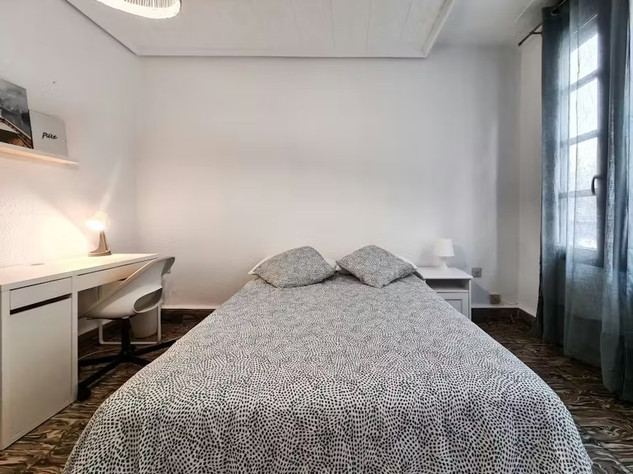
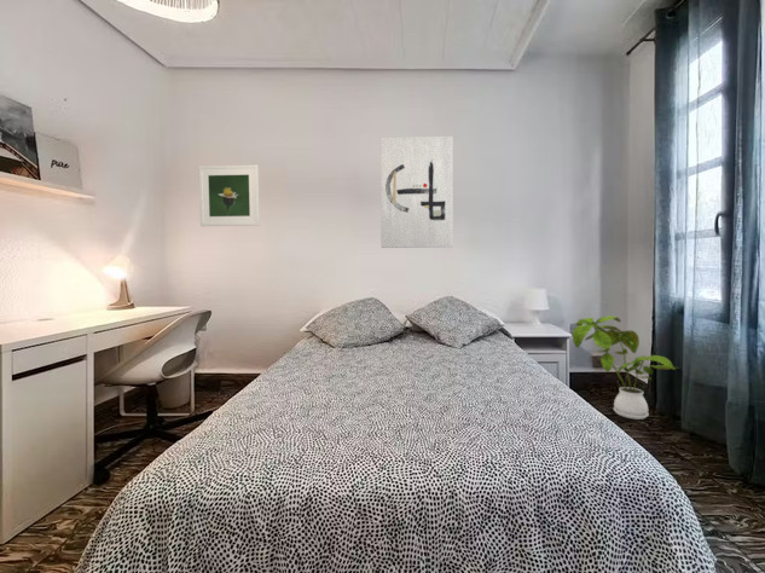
+ house plant [572,314,680,421]
+ wall art [379,135,454,249]
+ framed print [197,163,261,227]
